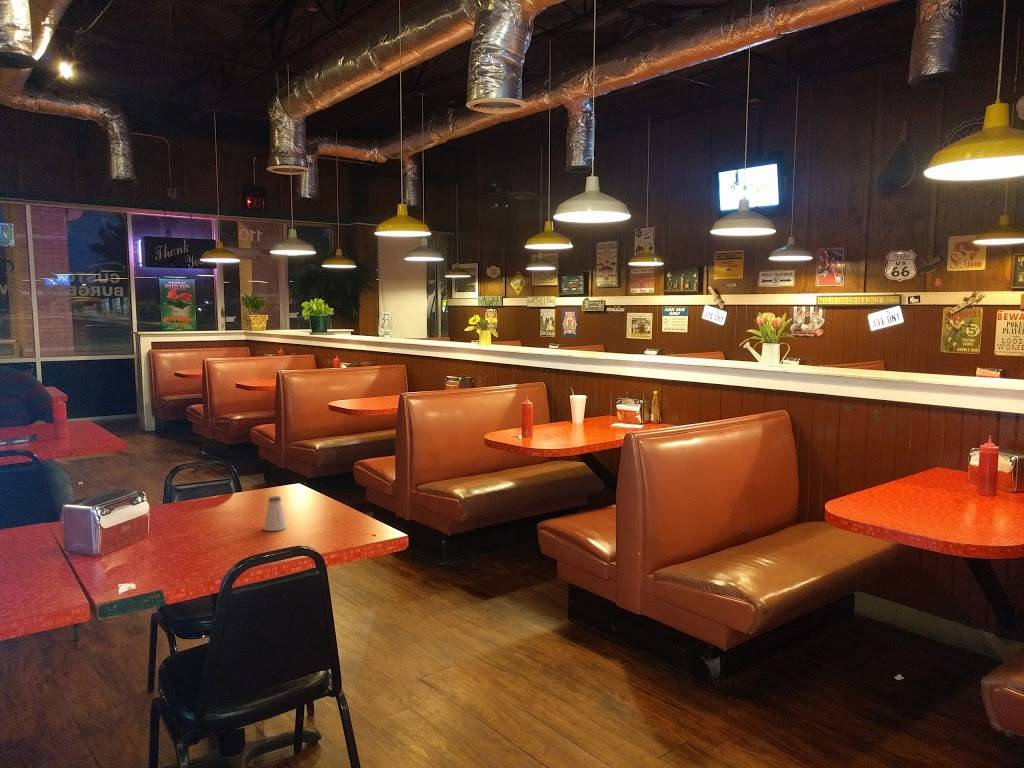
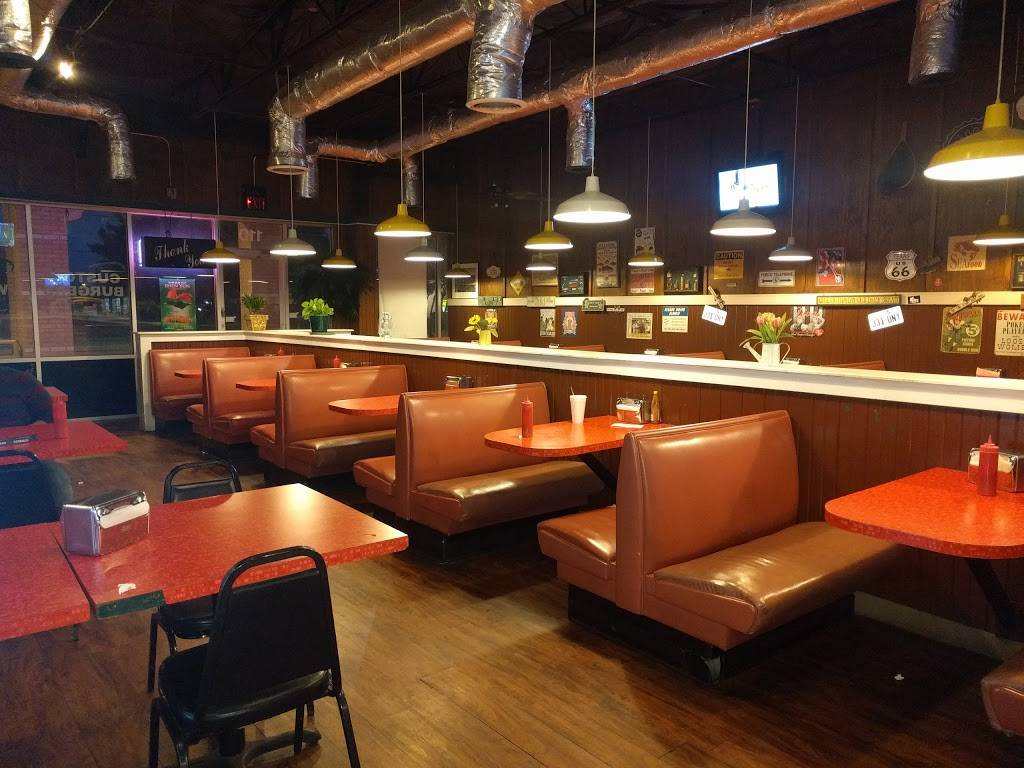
- saltshaker [263,495,288,532]
